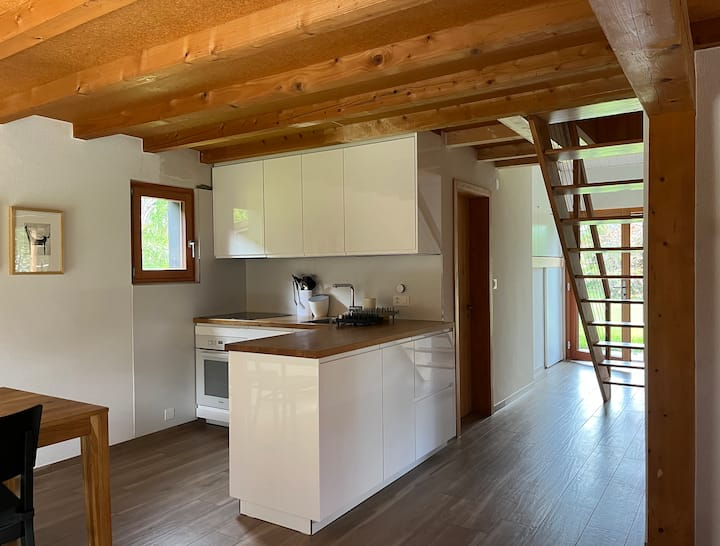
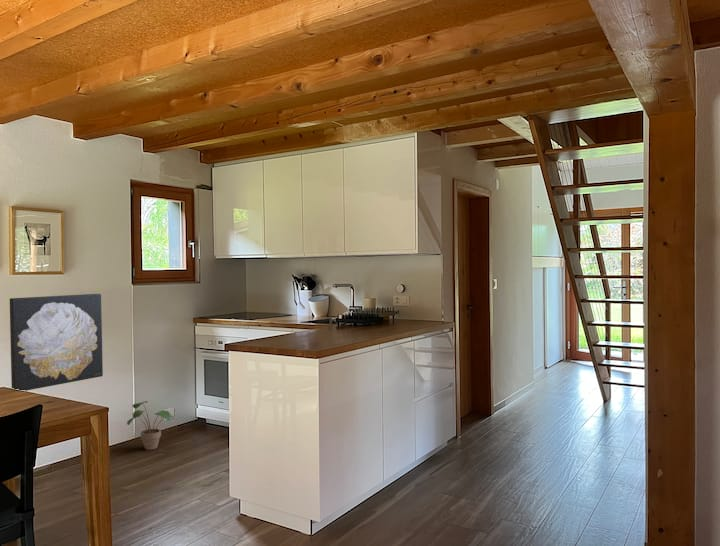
+ wall art [9,293,104,392]
+ potted plant [126,400,176,451]
